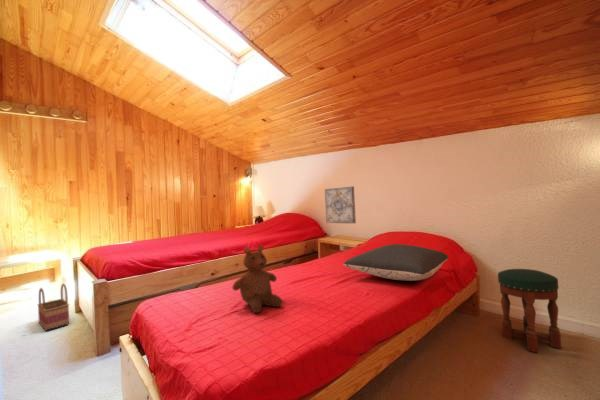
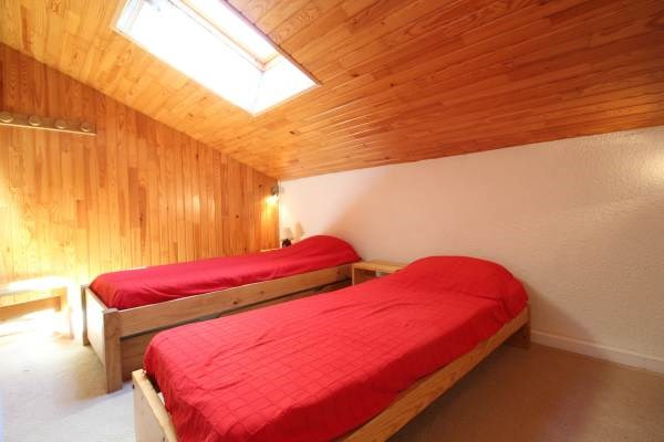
- teddy bear [231,244,283,314]
- basket [37,283,70,332]
- stool [497,268,562,353]
- wall art [324,185,357,225]
- pillow [343,243,449,282]
